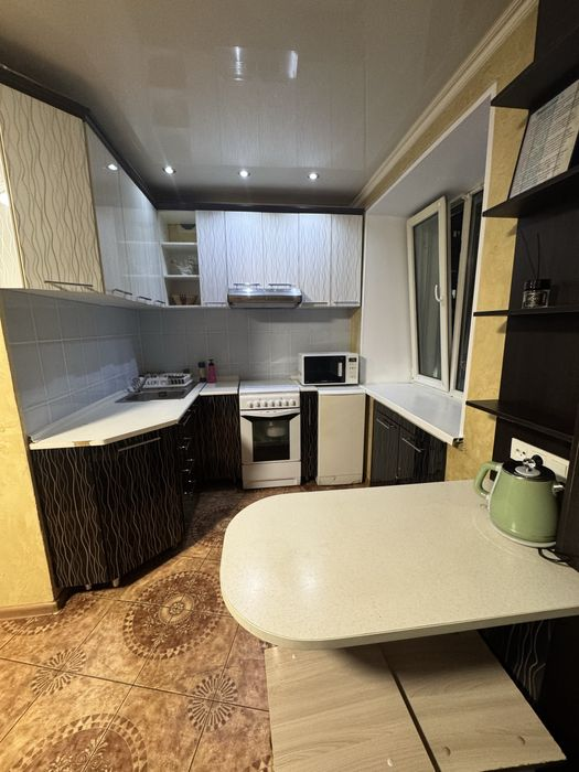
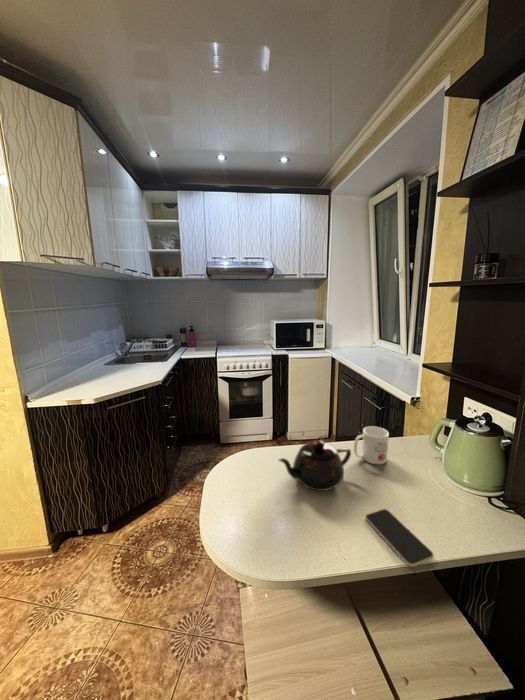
+ mug [353,425,390,465]
+ smartphone [364,508,435,568]
+ teapot [277,439,352,492]
